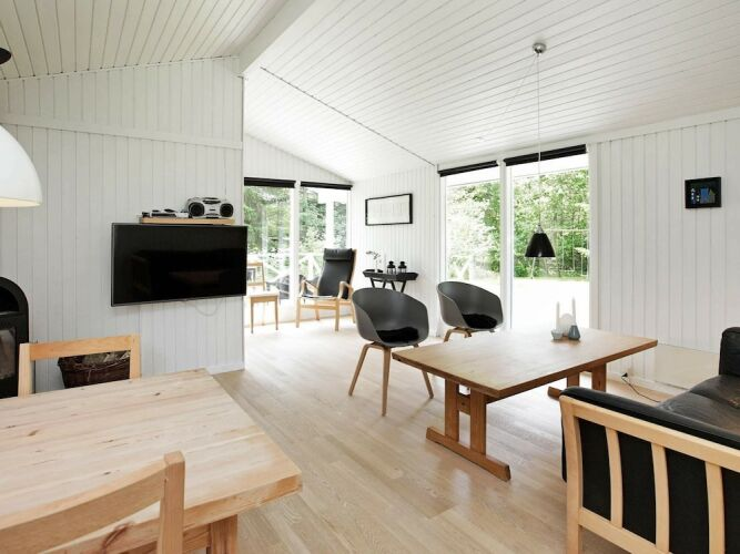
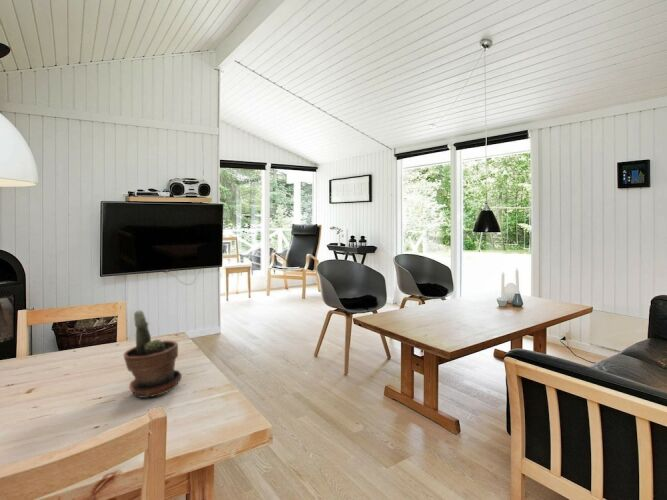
+ potted plant [122,309,183,399]
